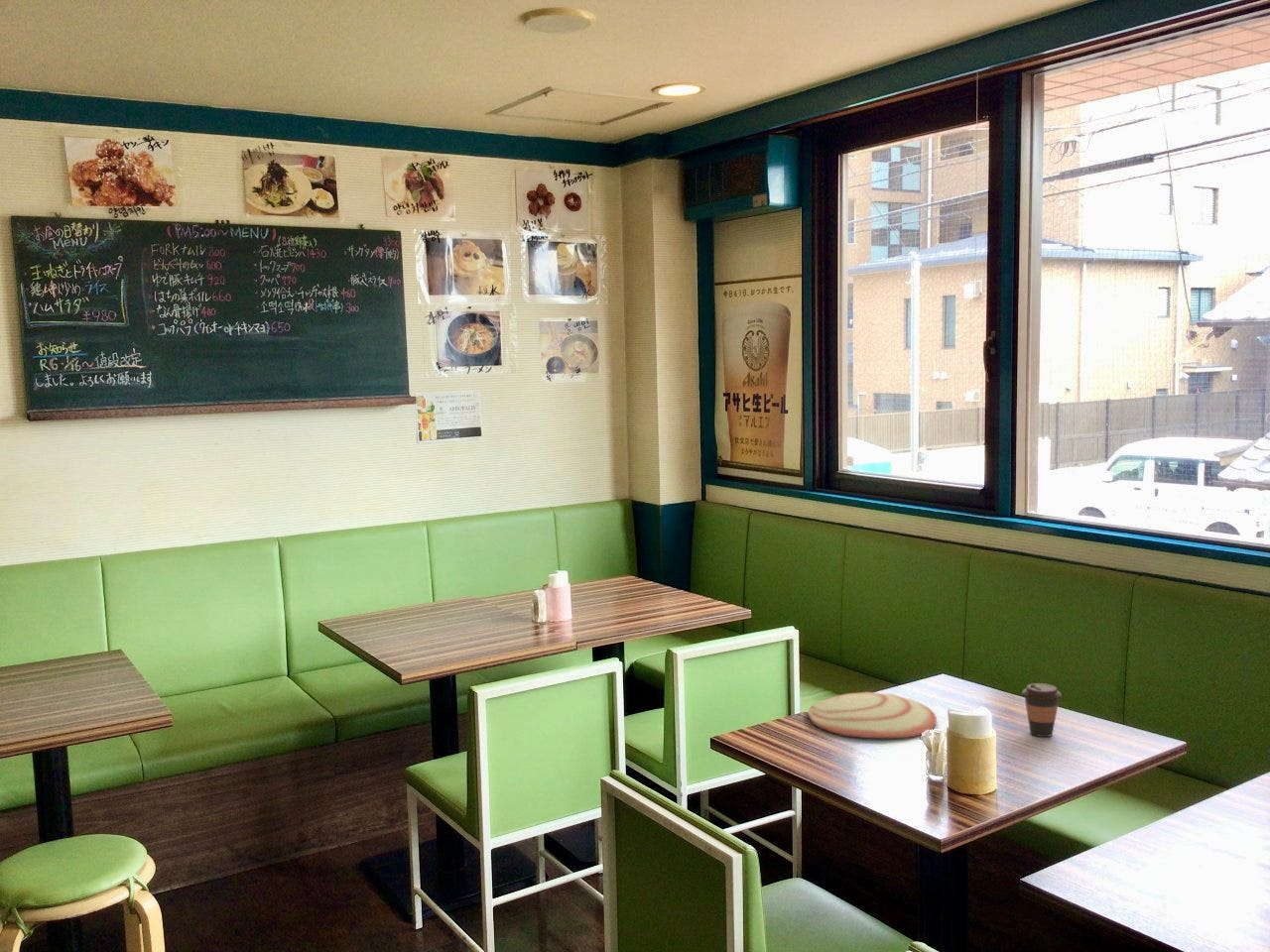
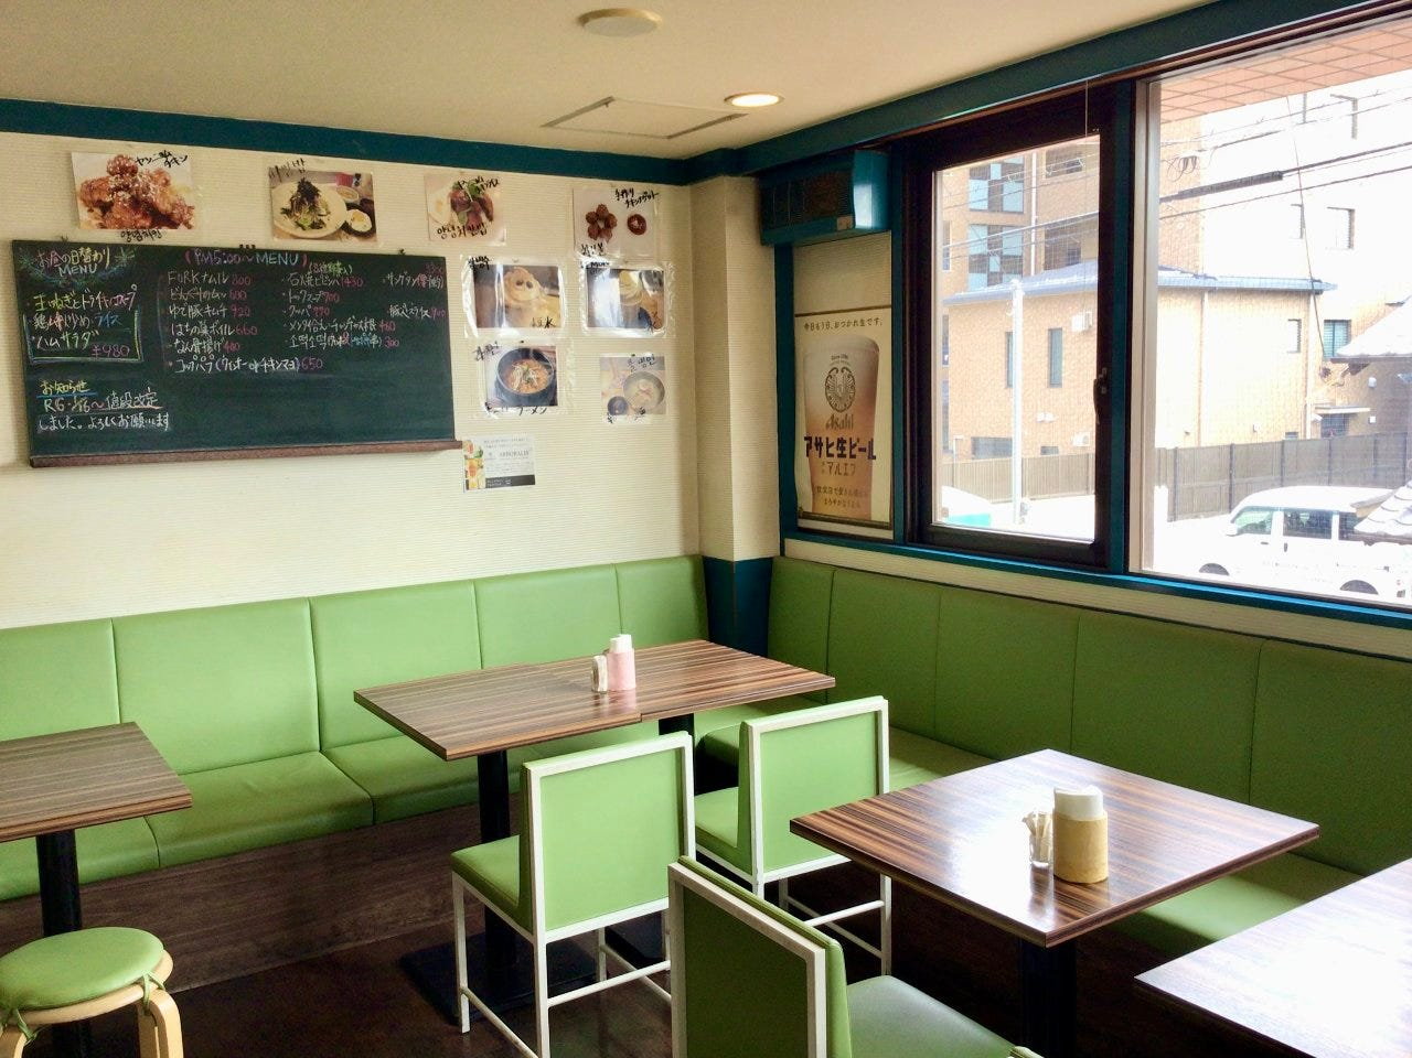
- plate [807,691,938,739]
- coffee cup [1021,682,1063,738]
